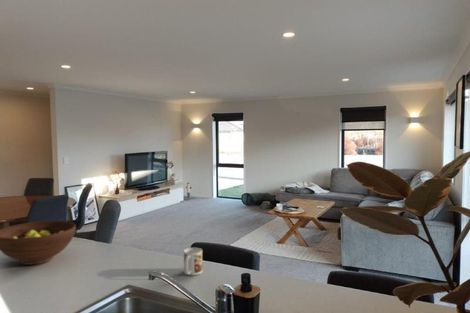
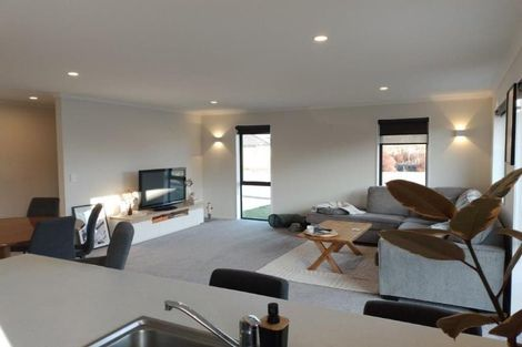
- mug [183,247,203,276]
- fruit bowl [0,220,77,266]
